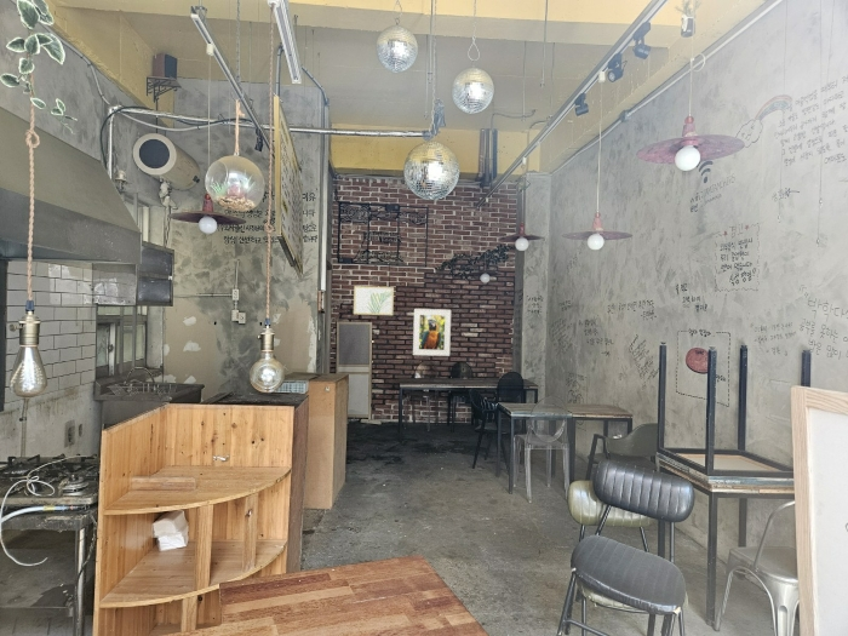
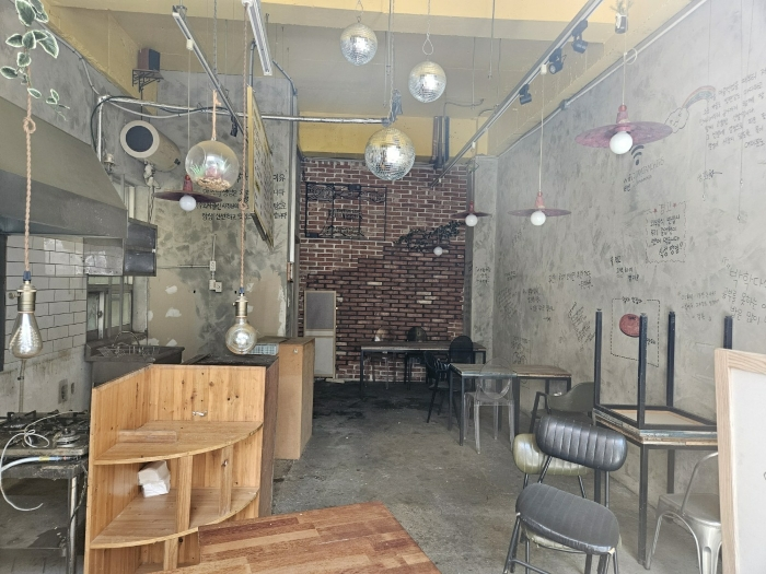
- wall art [353,285,395,316]
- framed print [412,308,452,357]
